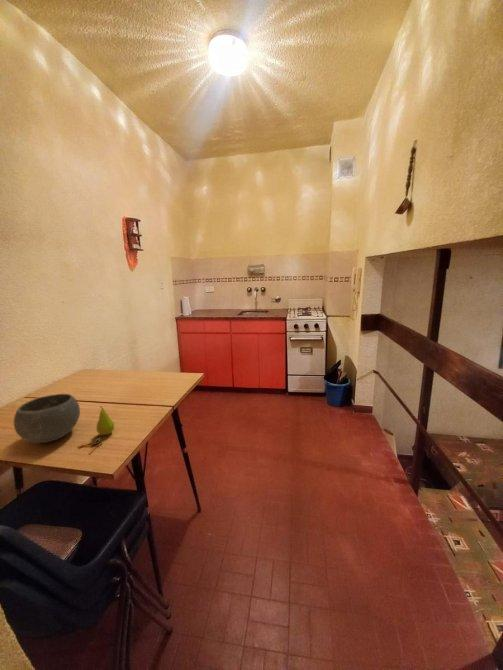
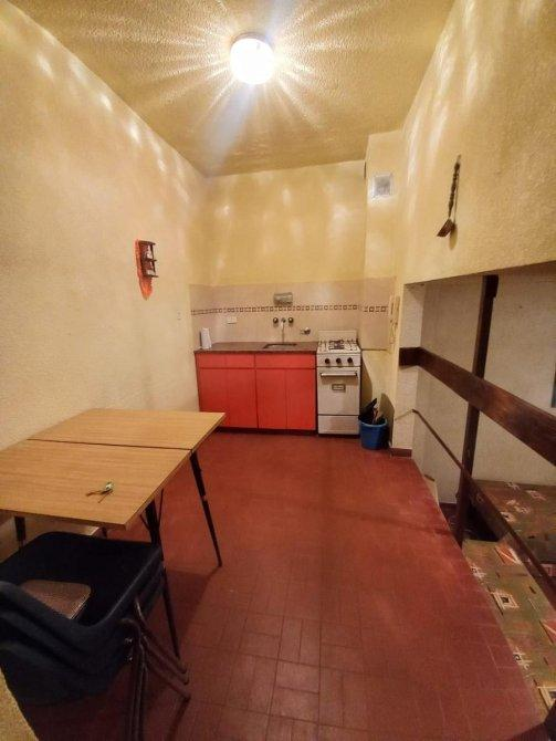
- bowl [13,393,81,444]
- fruit [95,405,115,436]
